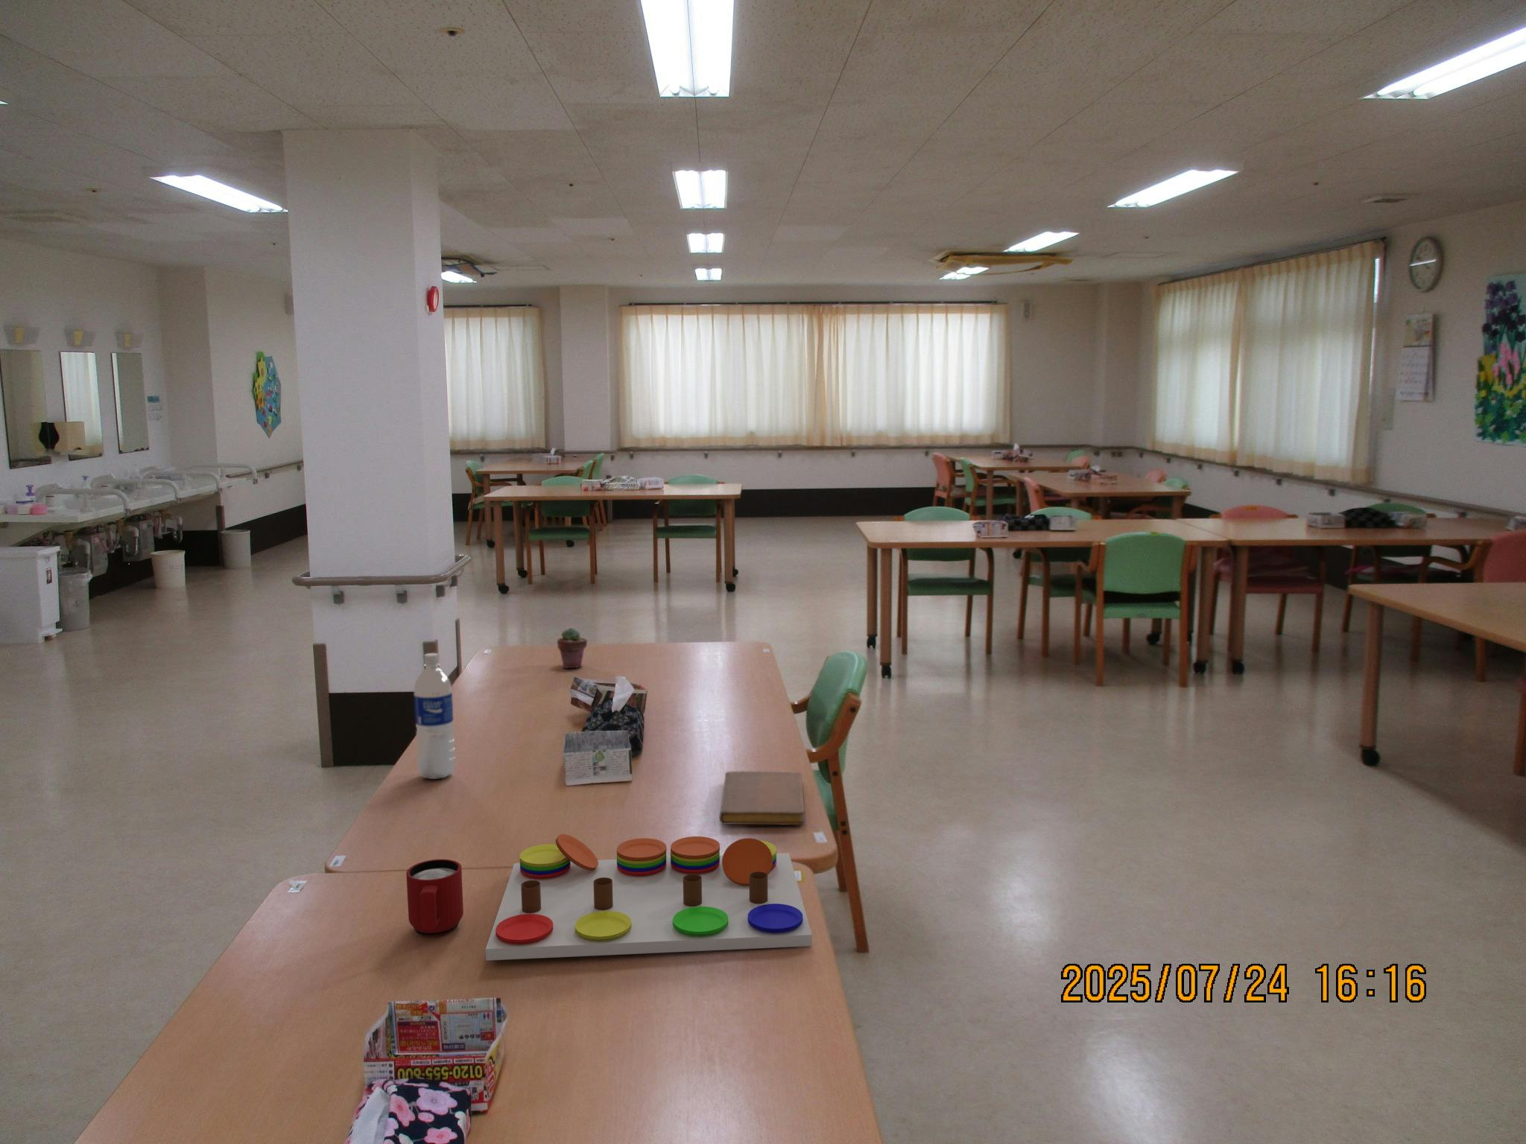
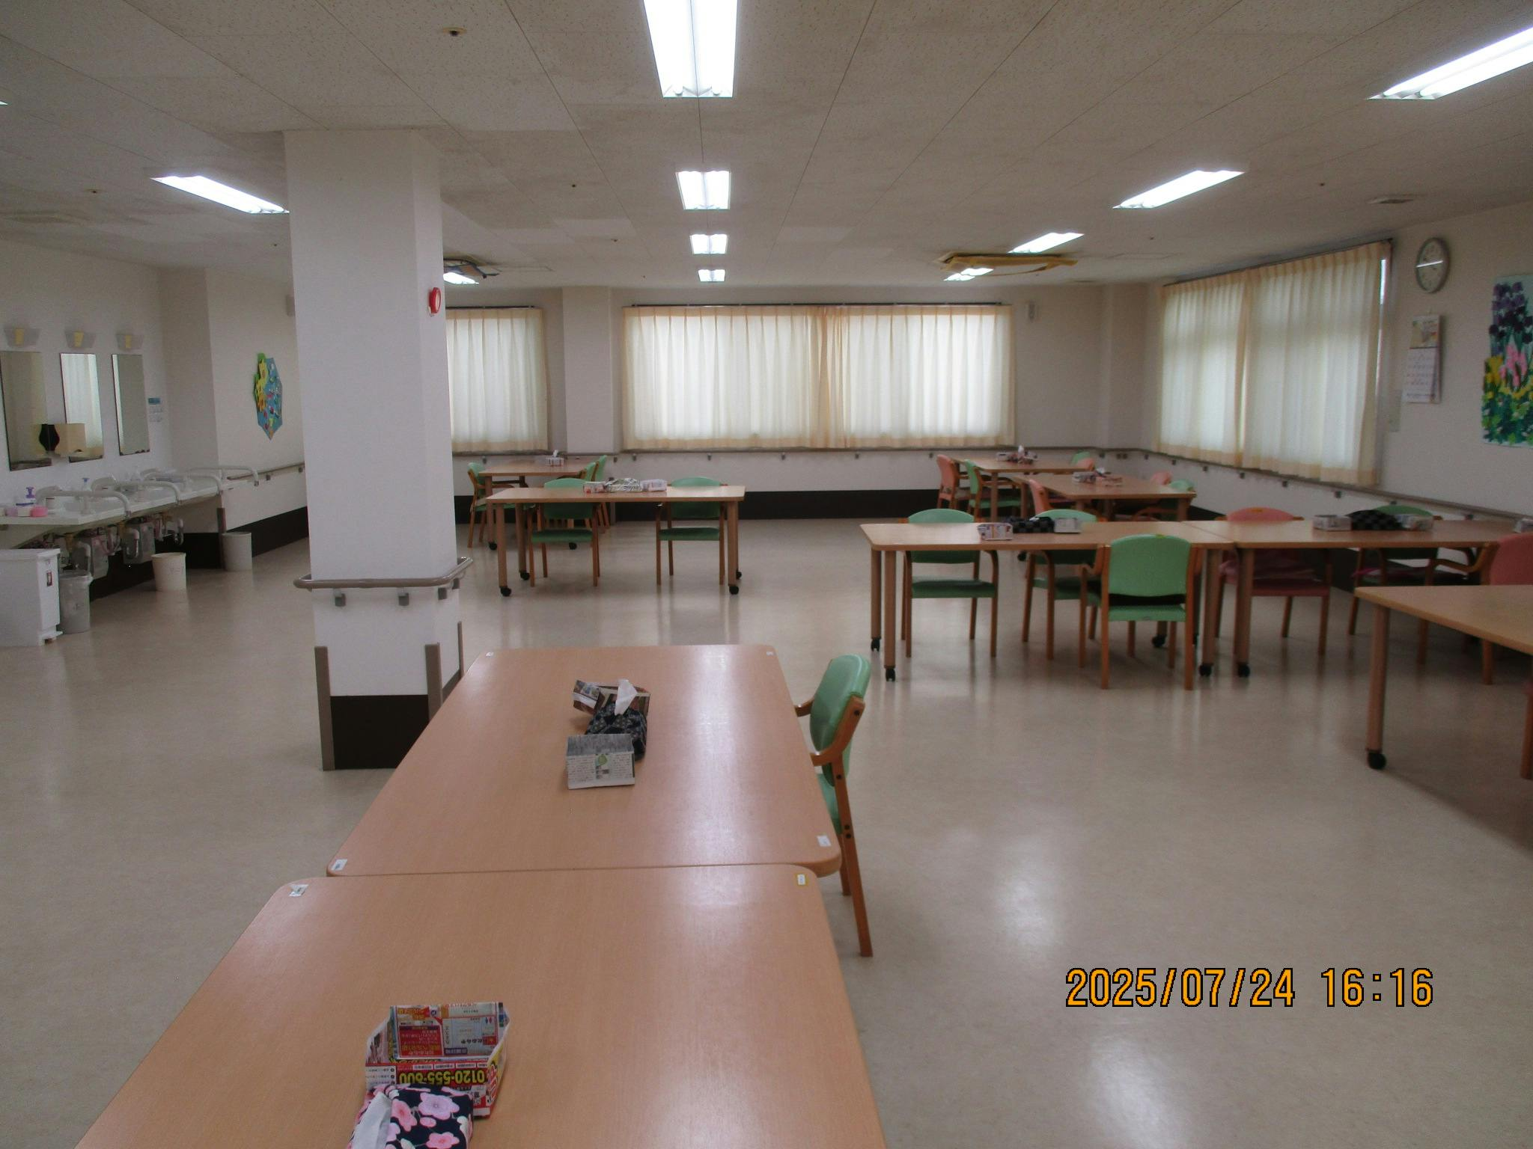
- water bottle [413,653,455,780]
- mug [405,859,464,937]
- potted succulent [556,627,588,669]
- notebook [719,770,805,826]
- board game [485,834,812,961]
